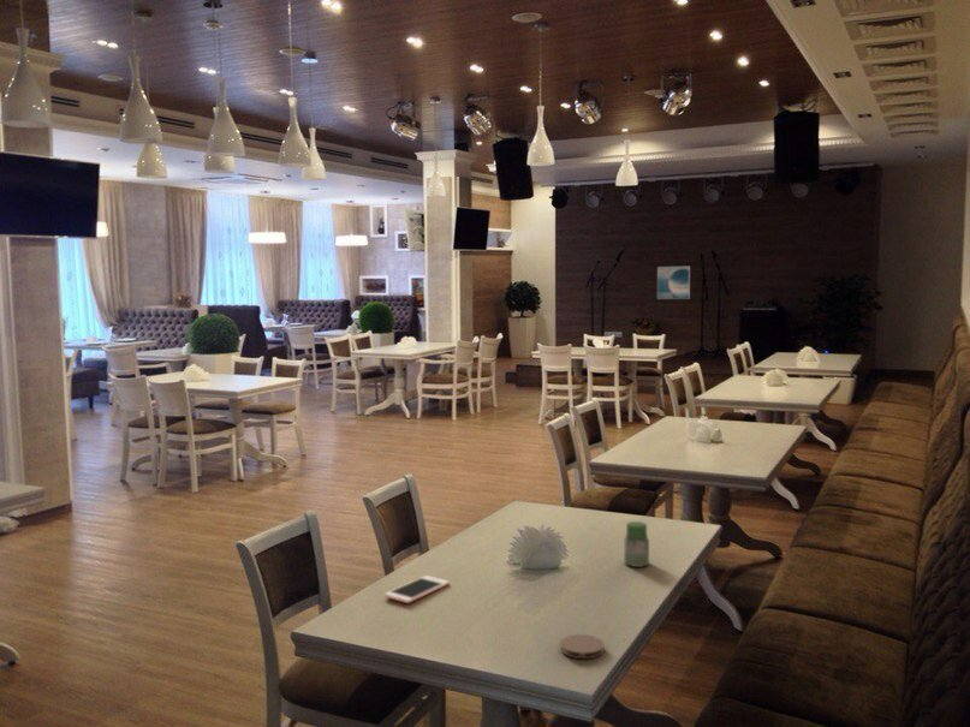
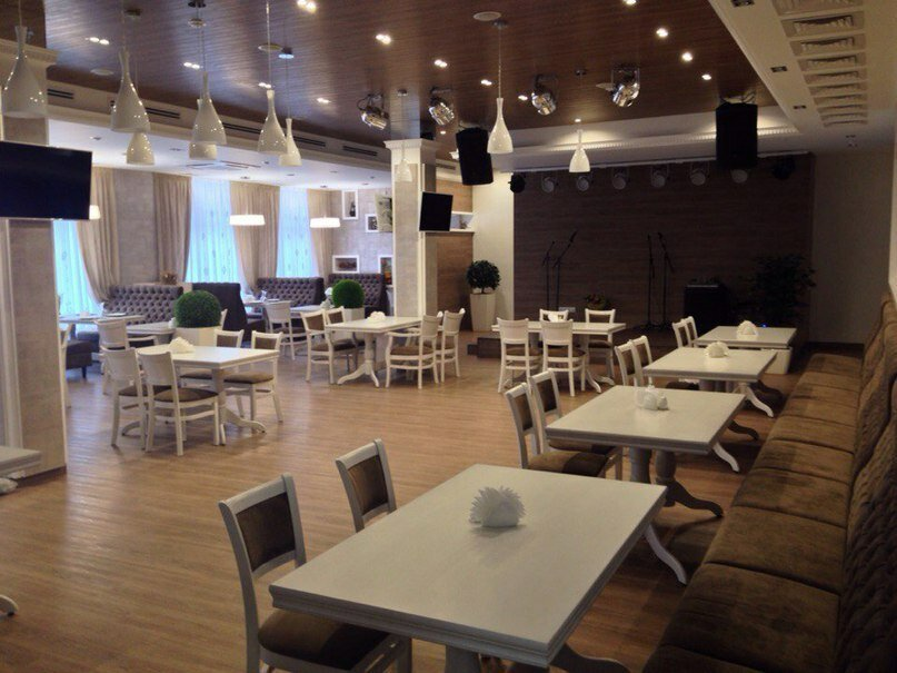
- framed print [656,266,691,300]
- cell phone [383,574,451,604]
- jar [623,520,650,568]
- coaster [560,633,606,660]
